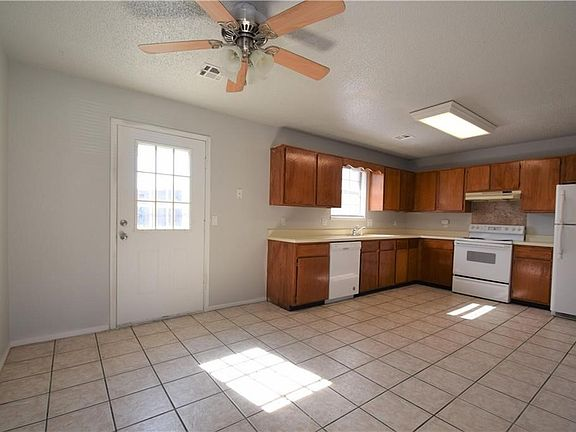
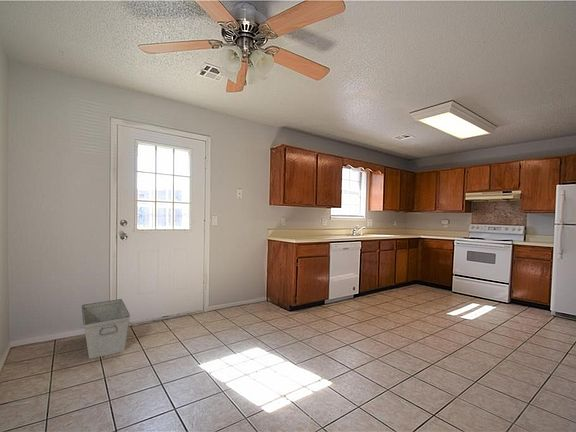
+ storage bin [81,298,131,360]
